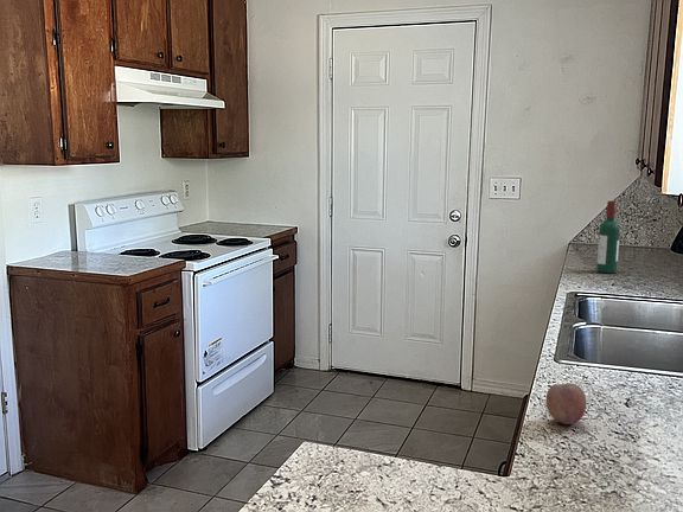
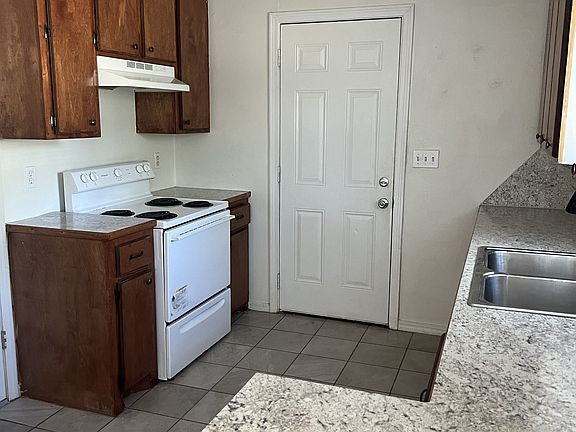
- fruit [544,383,587,425]
- wine bottle [595,199,621,274]
